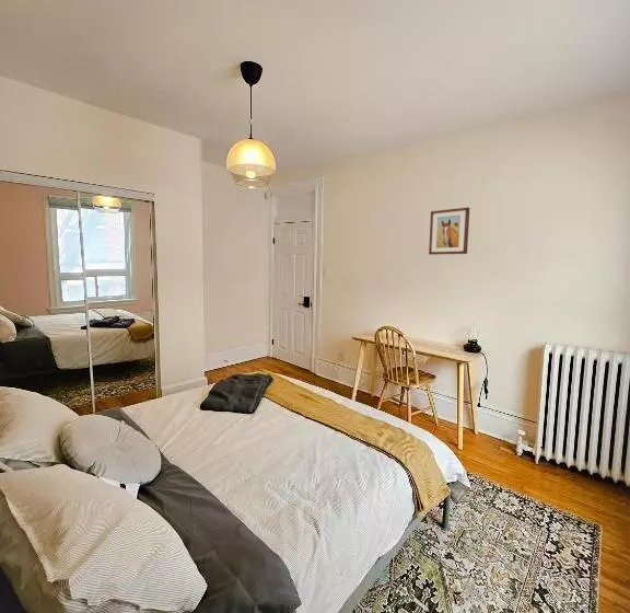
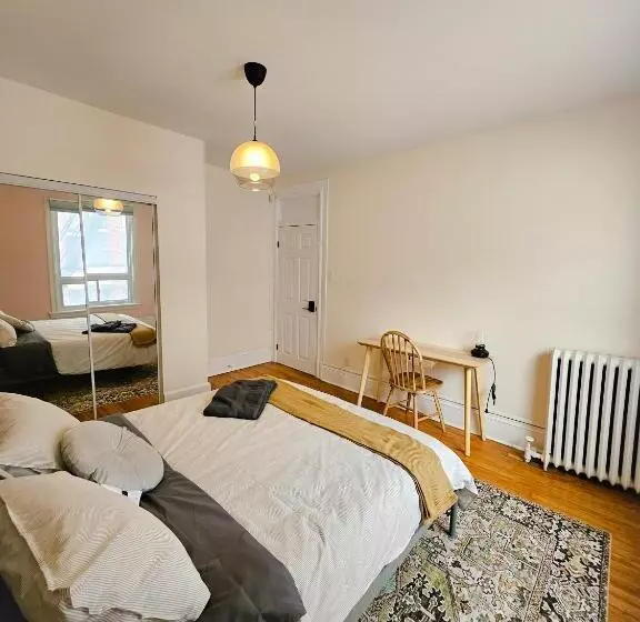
- wall art [428,206,470,256]
